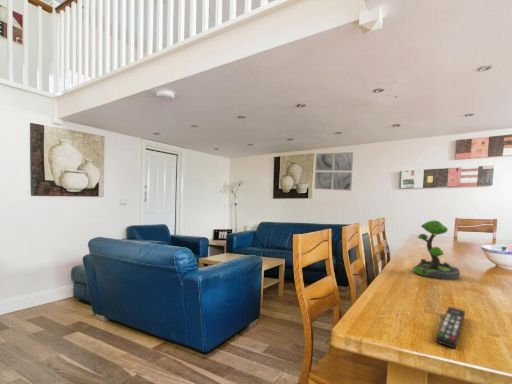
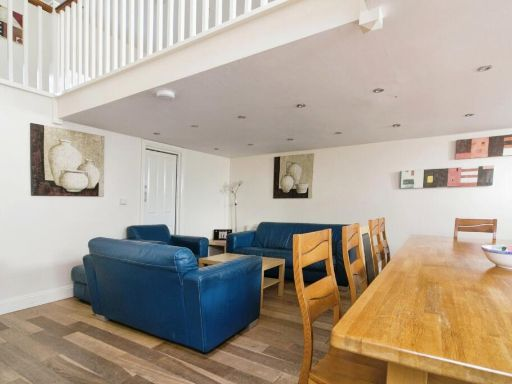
- remote control [434,306,466,350]
- plant [412,219,461,281]
- wall art [314,151,354,192]
